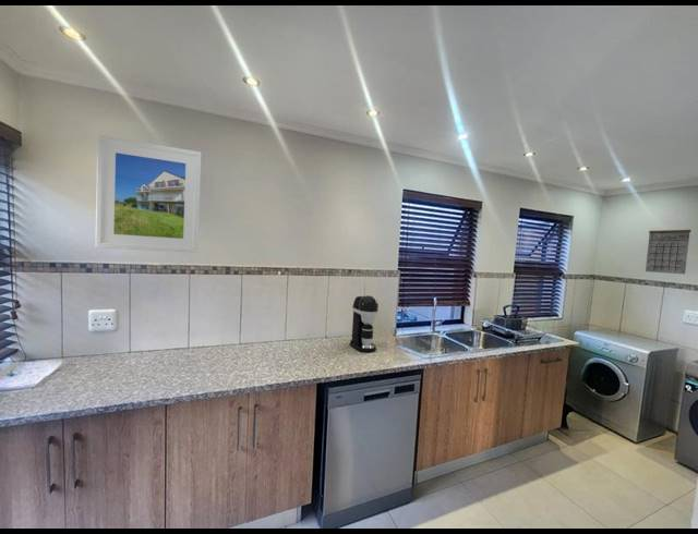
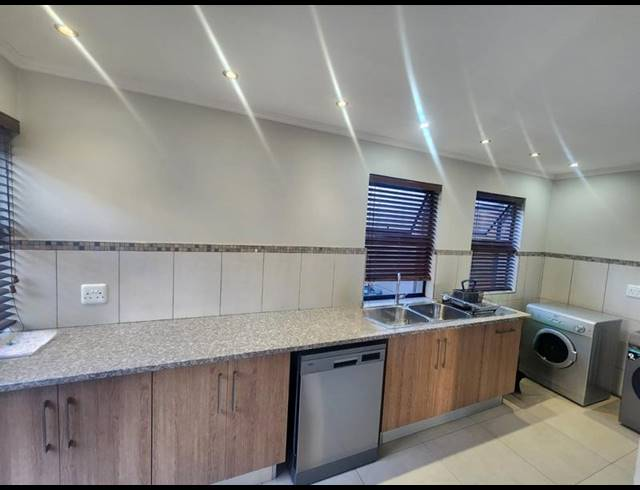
- coffee maker [349,294,380,353]
- calendar [645,219,693,275]
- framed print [95,134,202,254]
